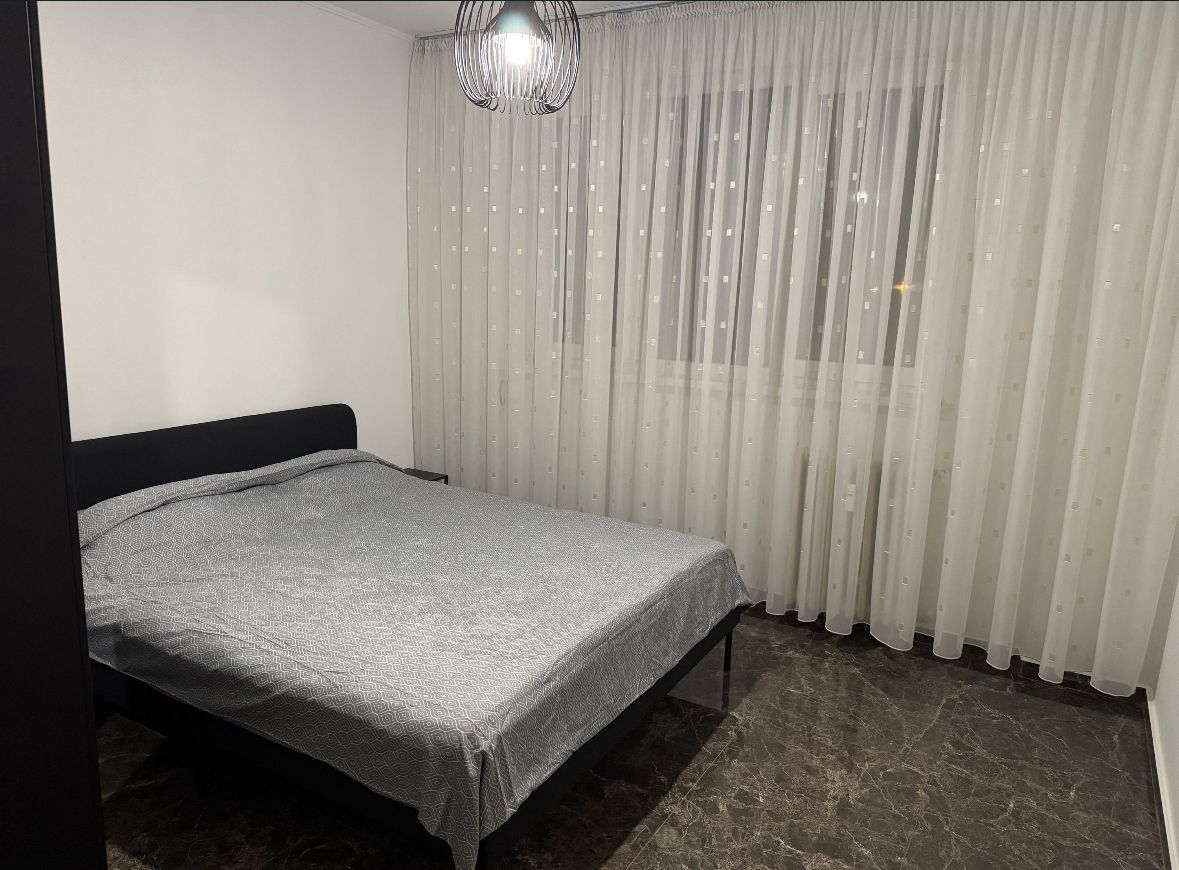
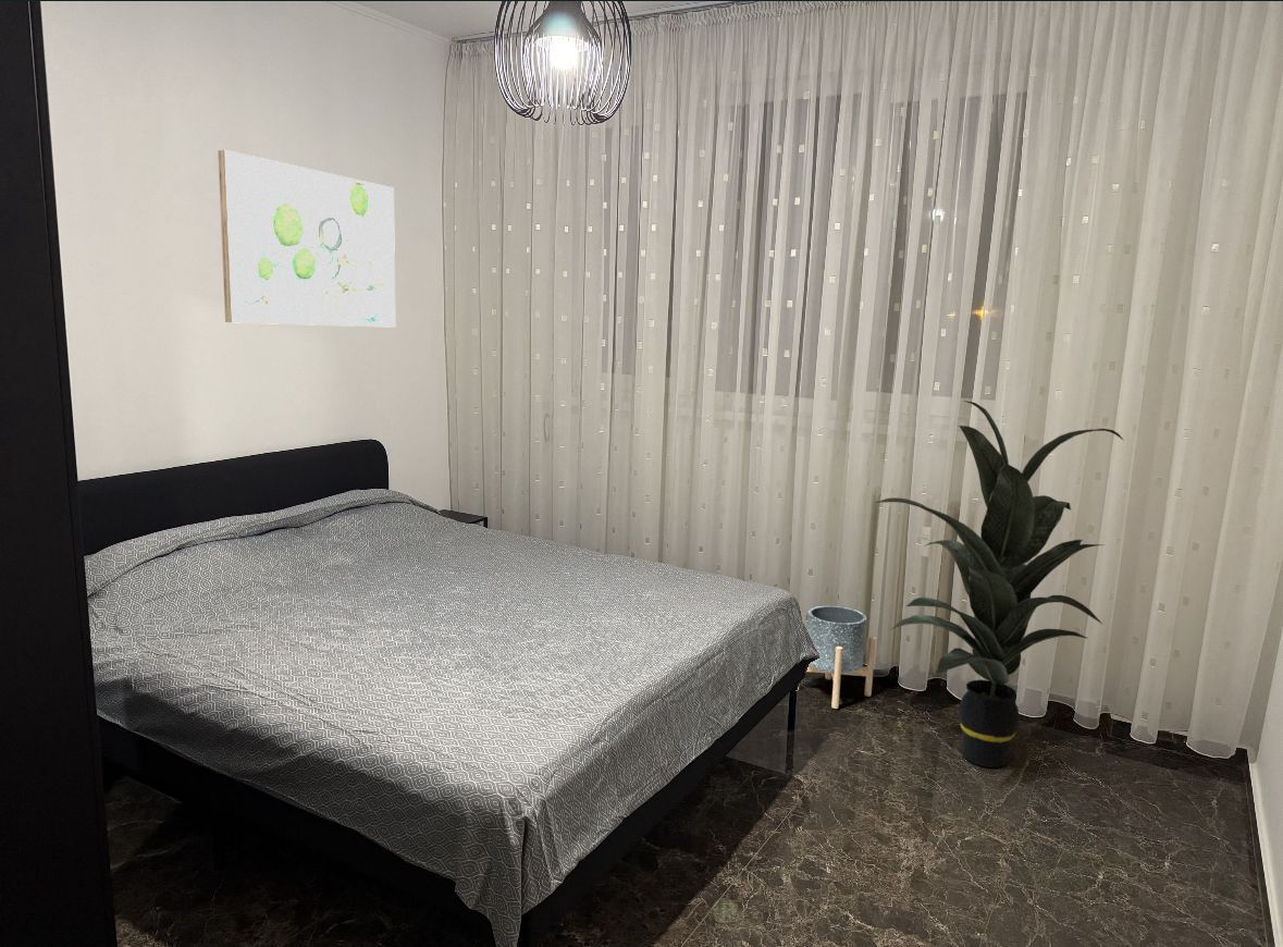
+ wall art [218,149,396,329]
+ planter [797,605,877,710]
+ indoor plant [874,399,1125,768]
